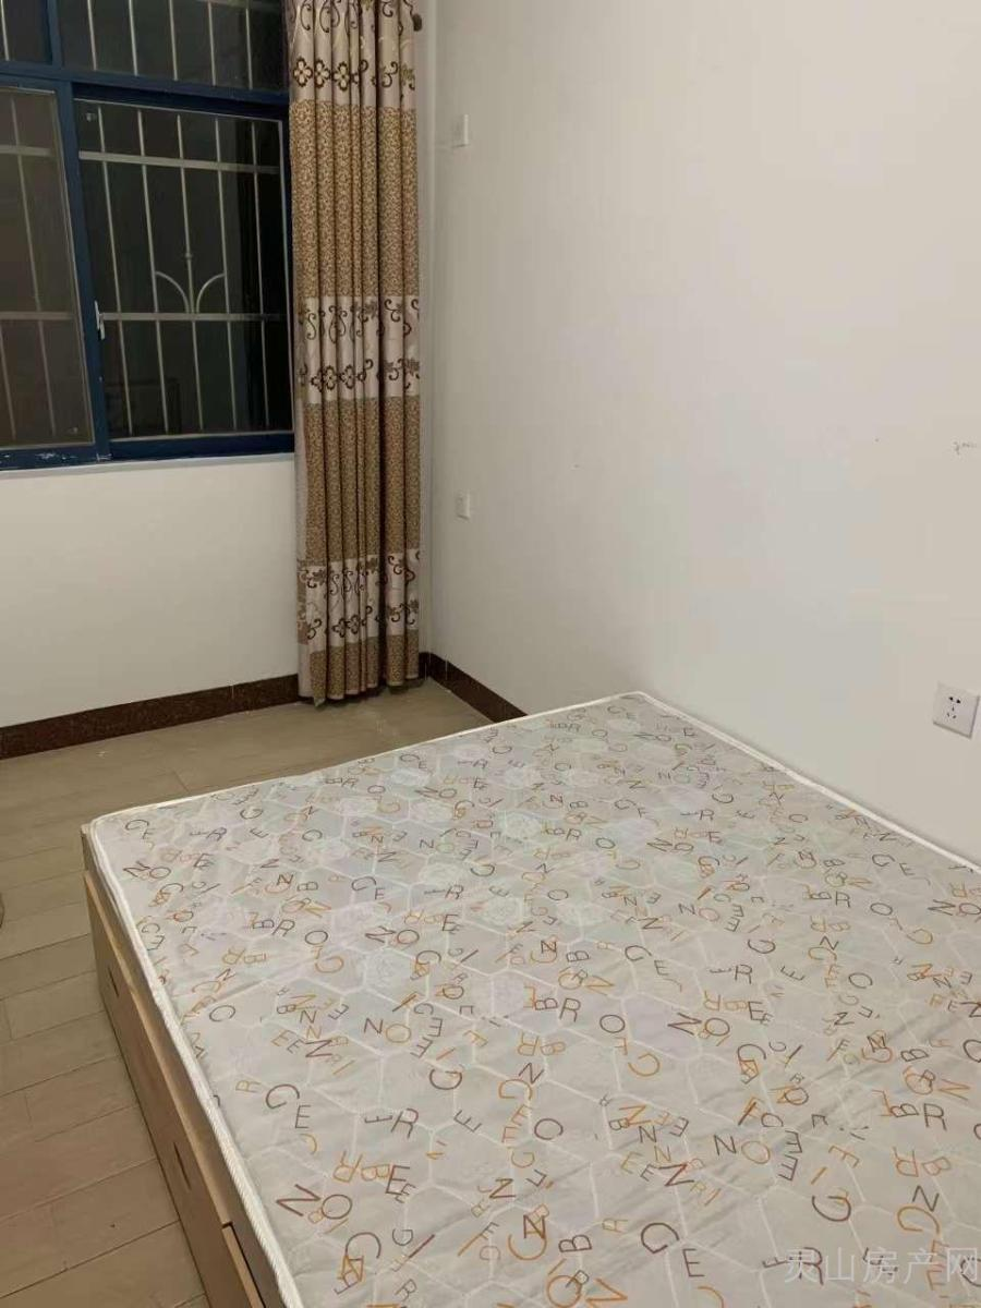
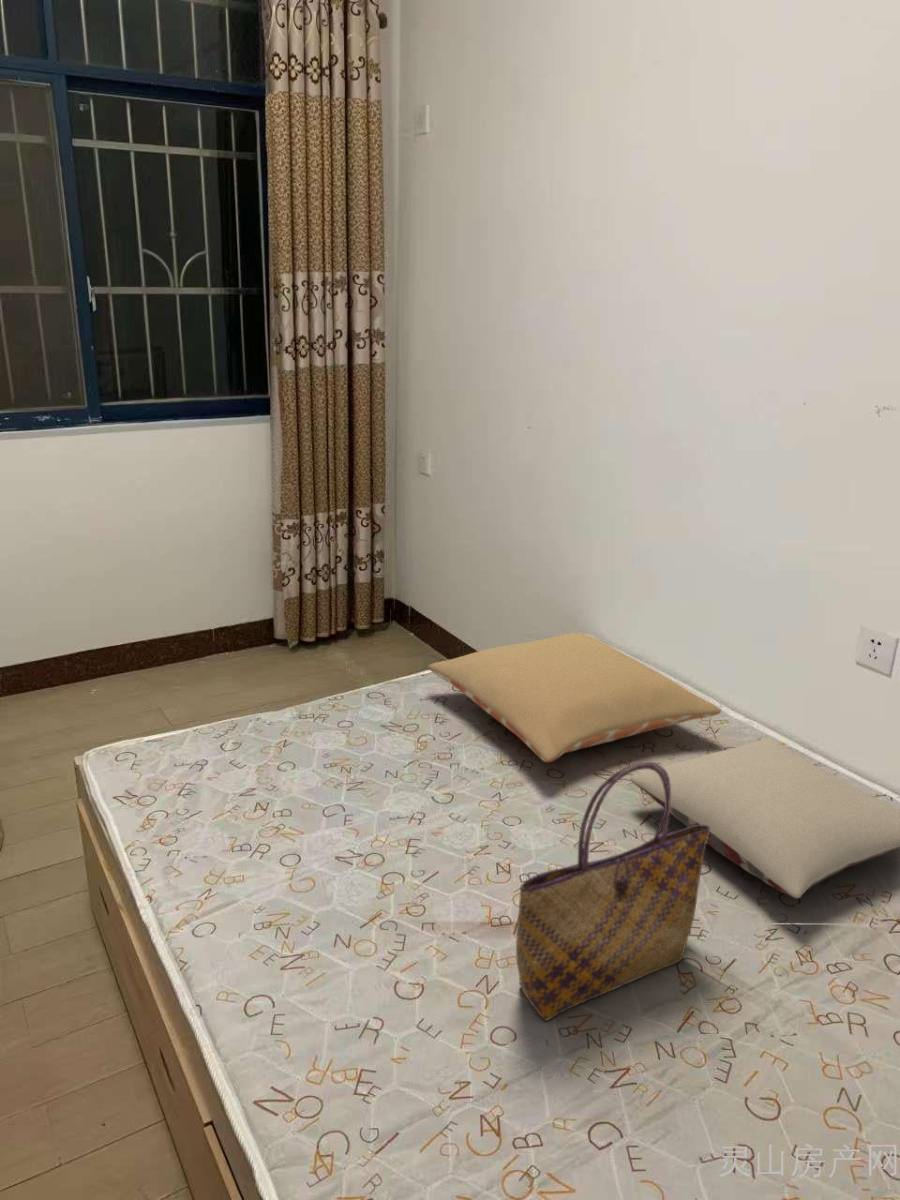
+ tote bag [515,761,710,1022]
+ pillow [427,632,722,764]
+ pillow [629,736,900,900]
